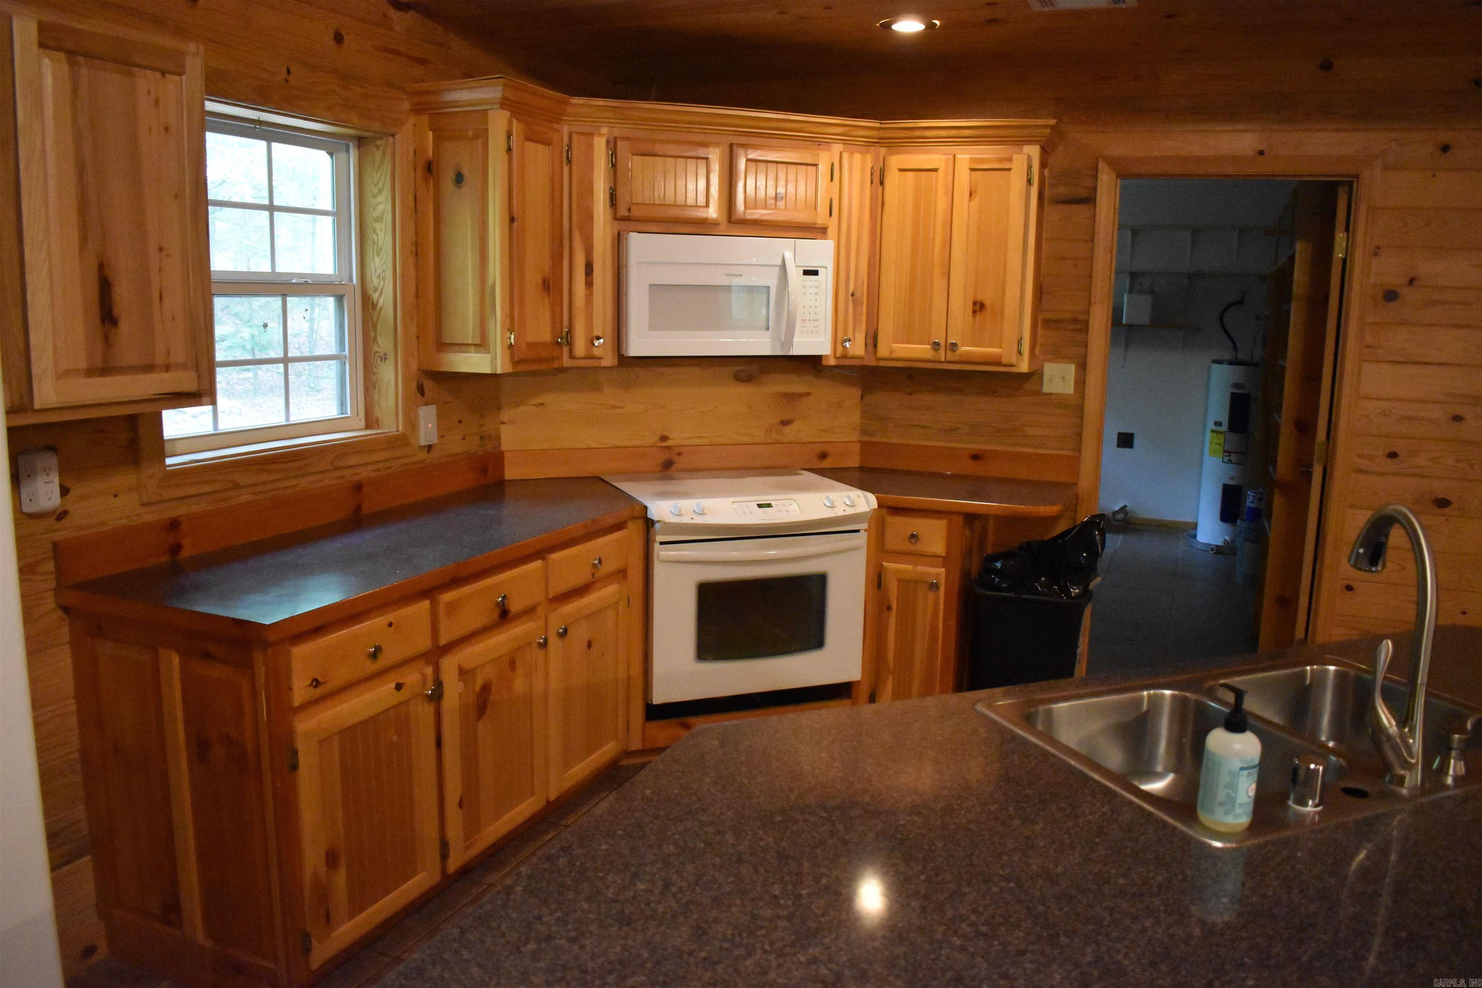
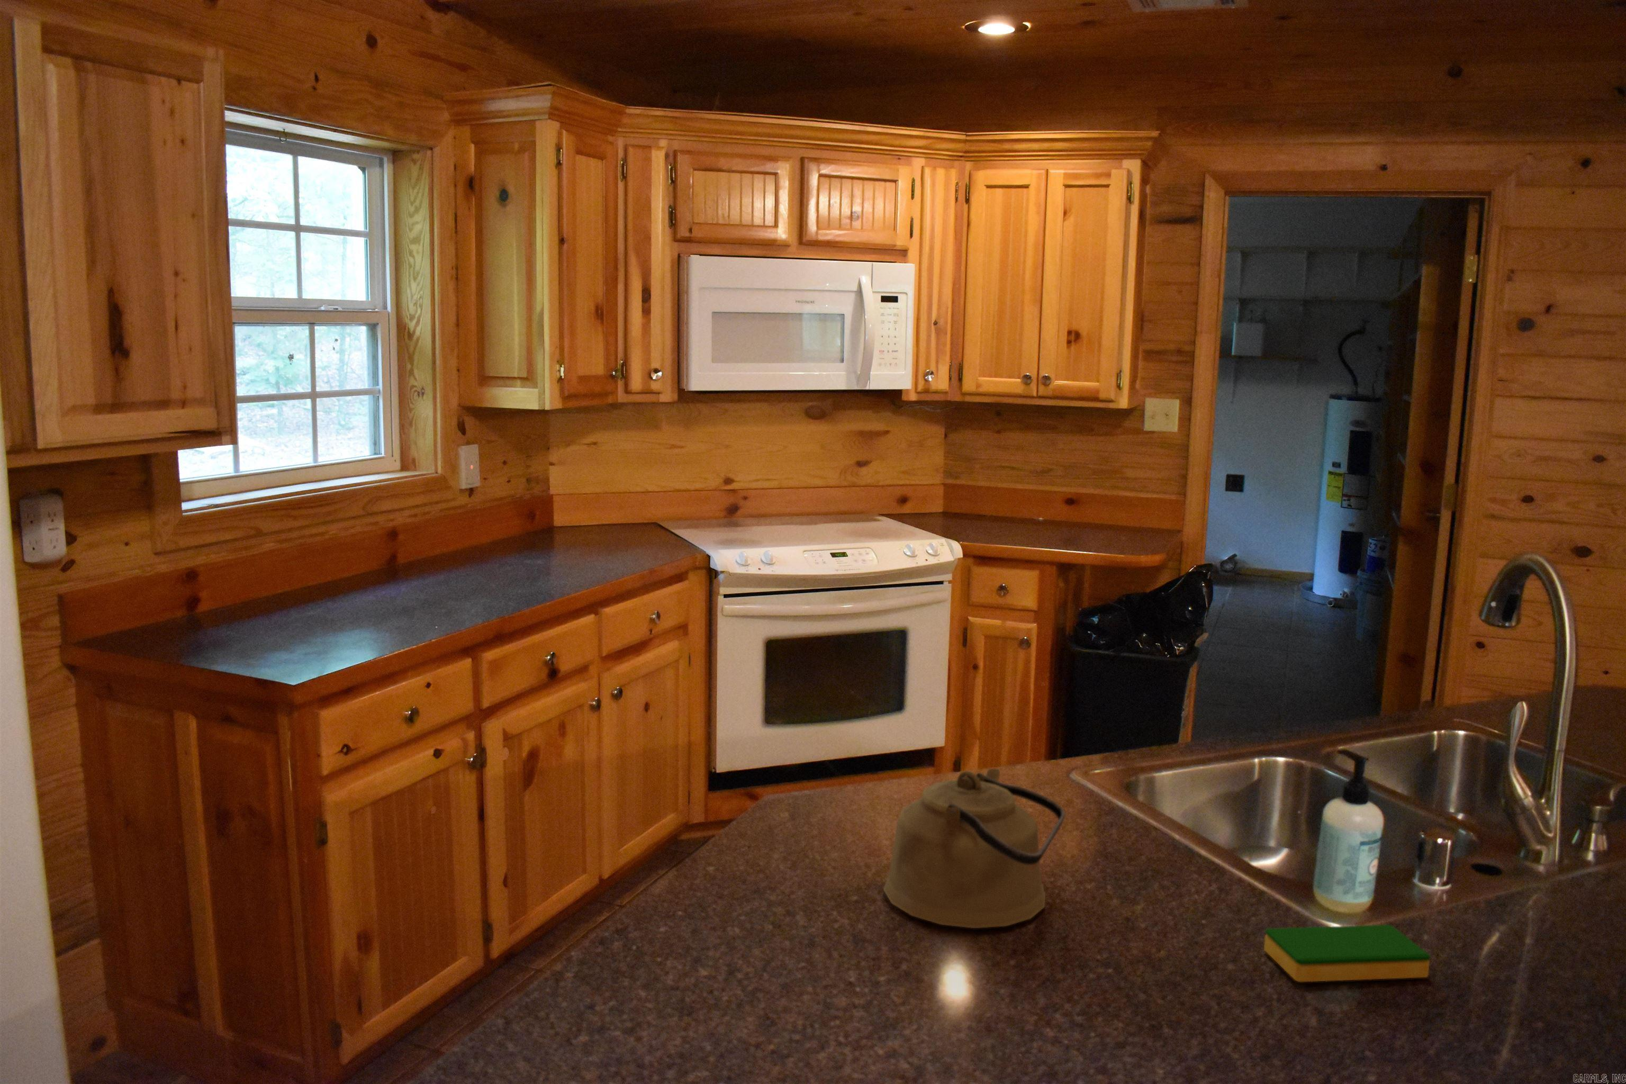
+ dish sponge [1263,924,1431,982]
+ kettle [883,768,1066,929]
